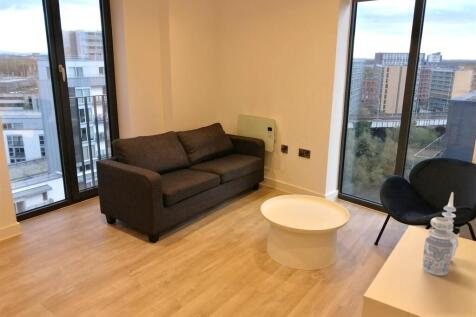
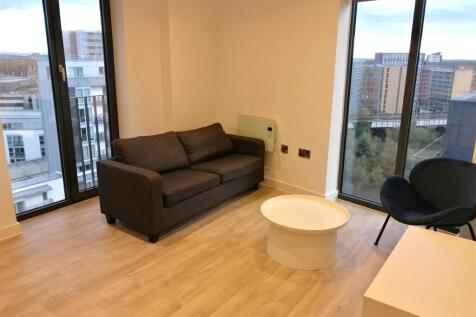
- decorative vase [422,191,460,276]
